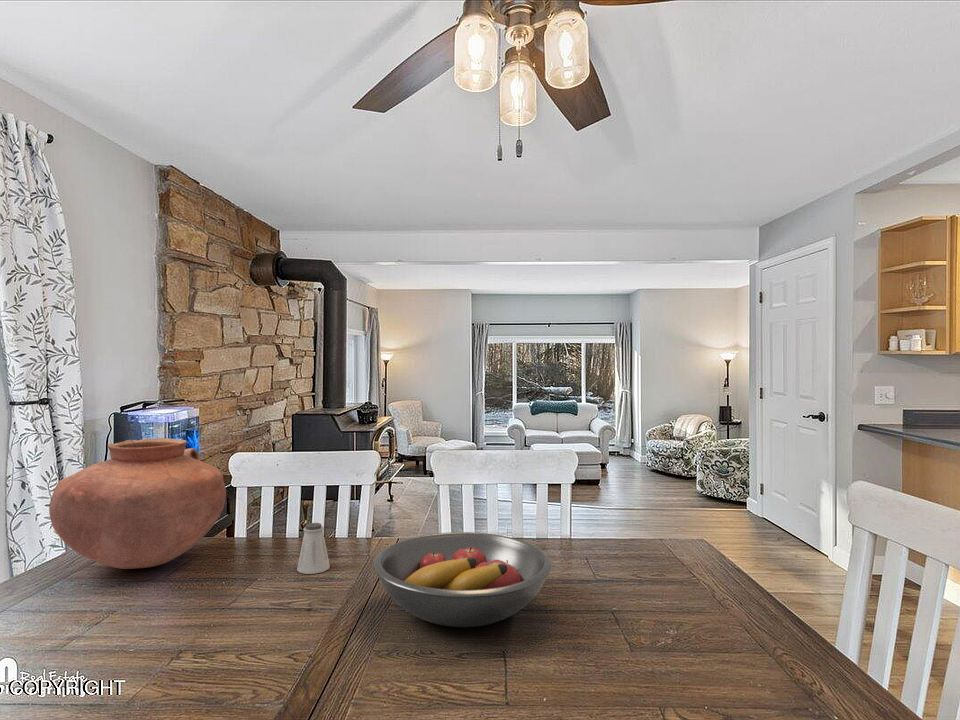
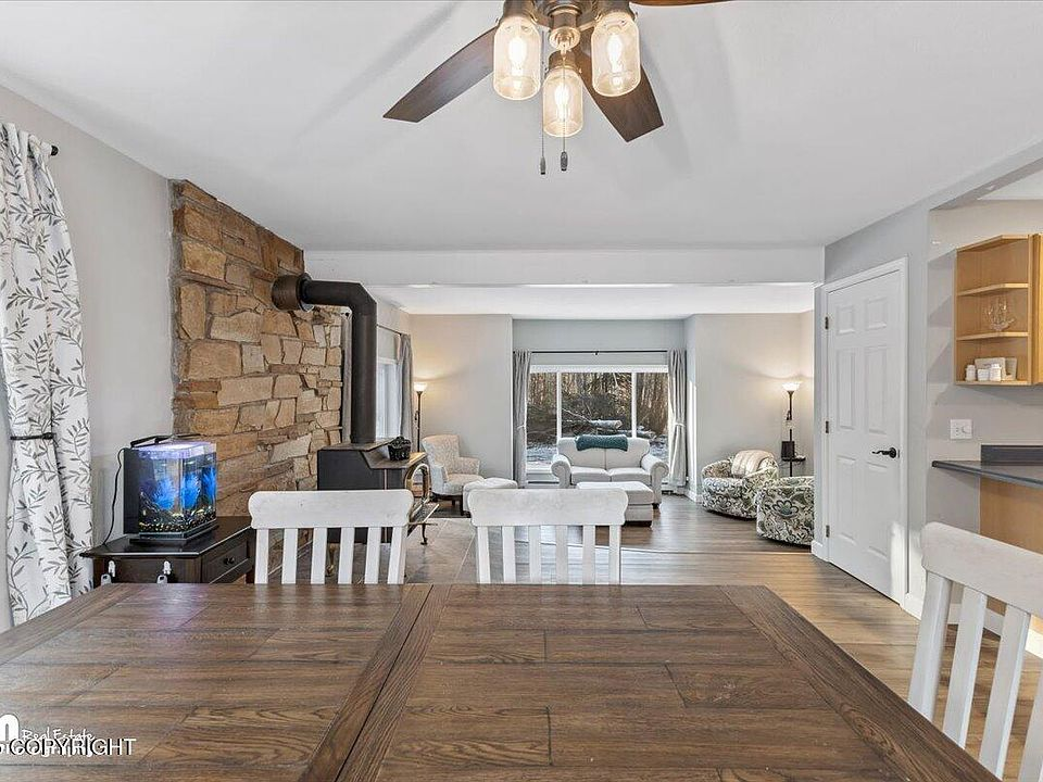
- vase [48,437,227,570]
- saltshaker [296,522,331,575]
- fruit bowl [372,531,553,628]
